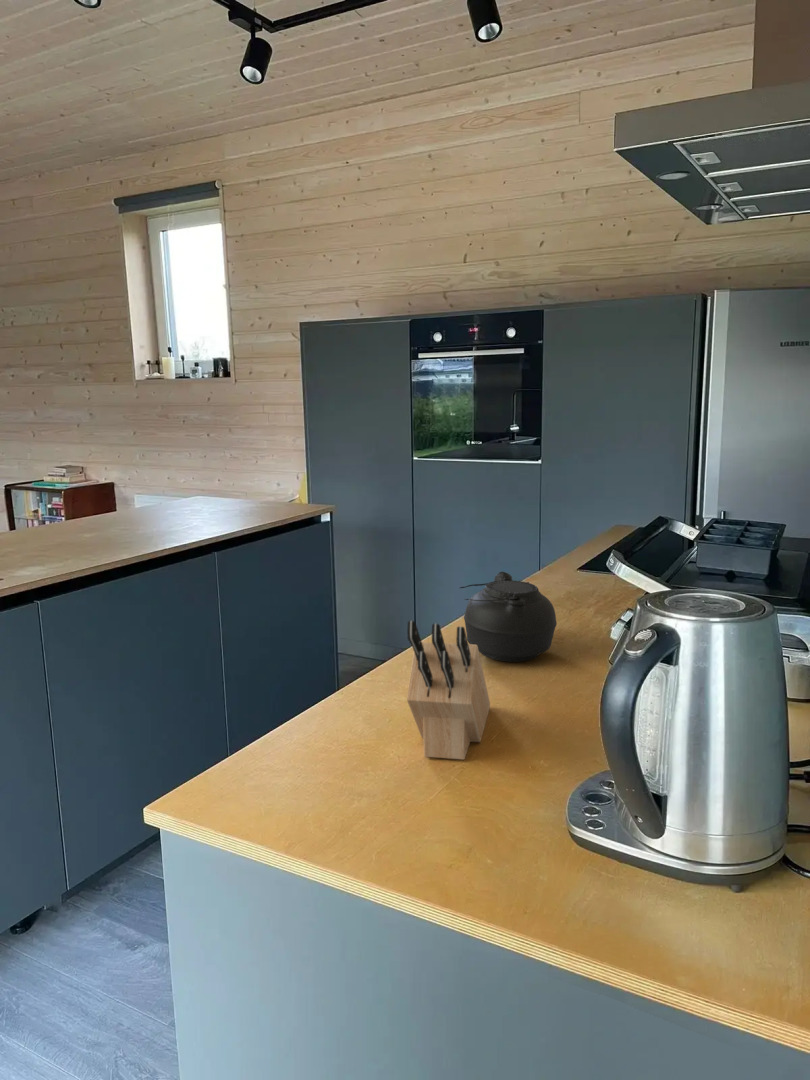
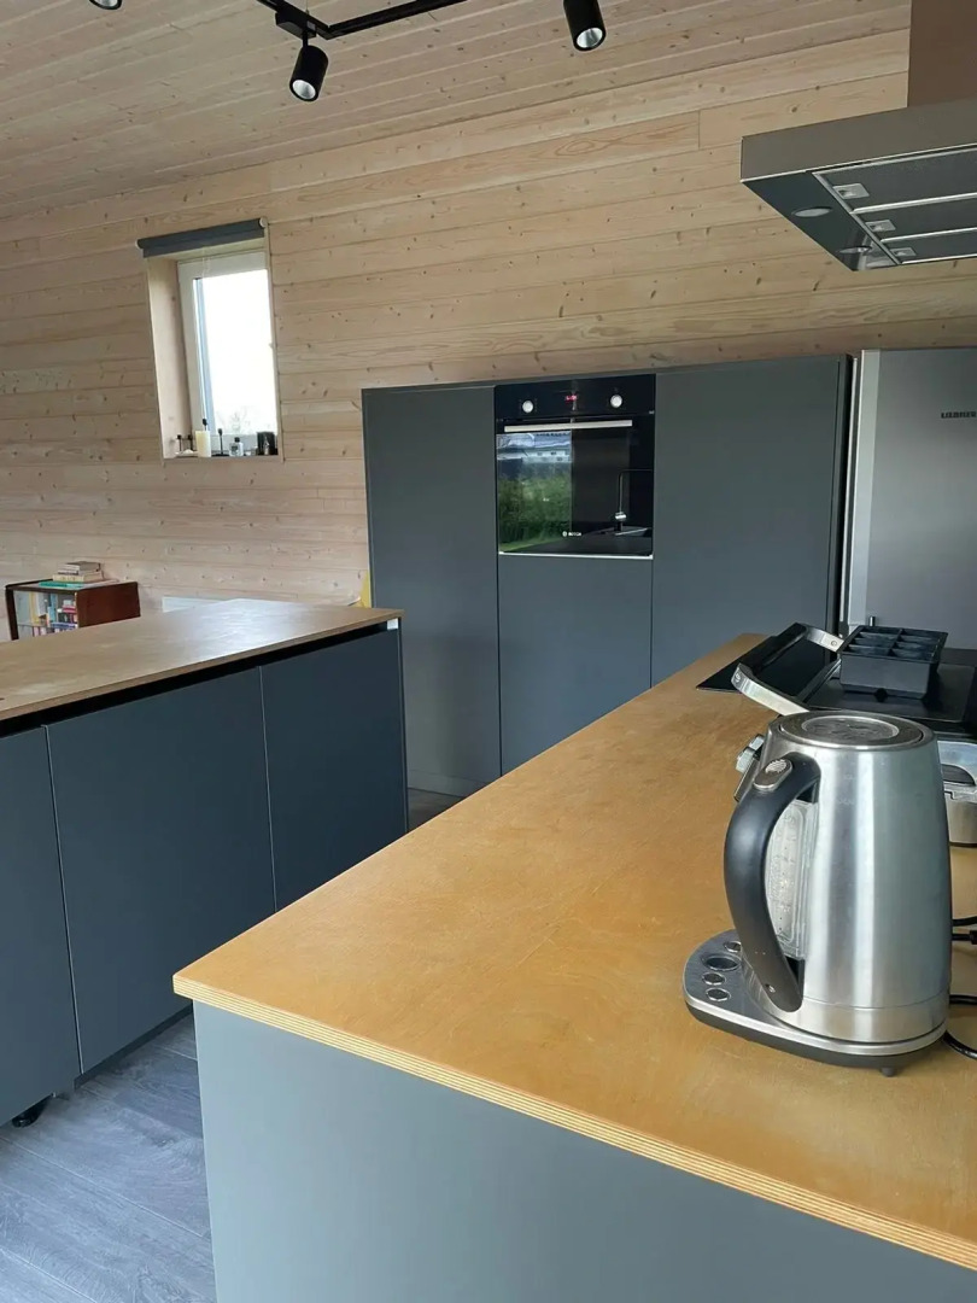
- knife block [406,620,491,761]
- teapot [458,571,558,663]
